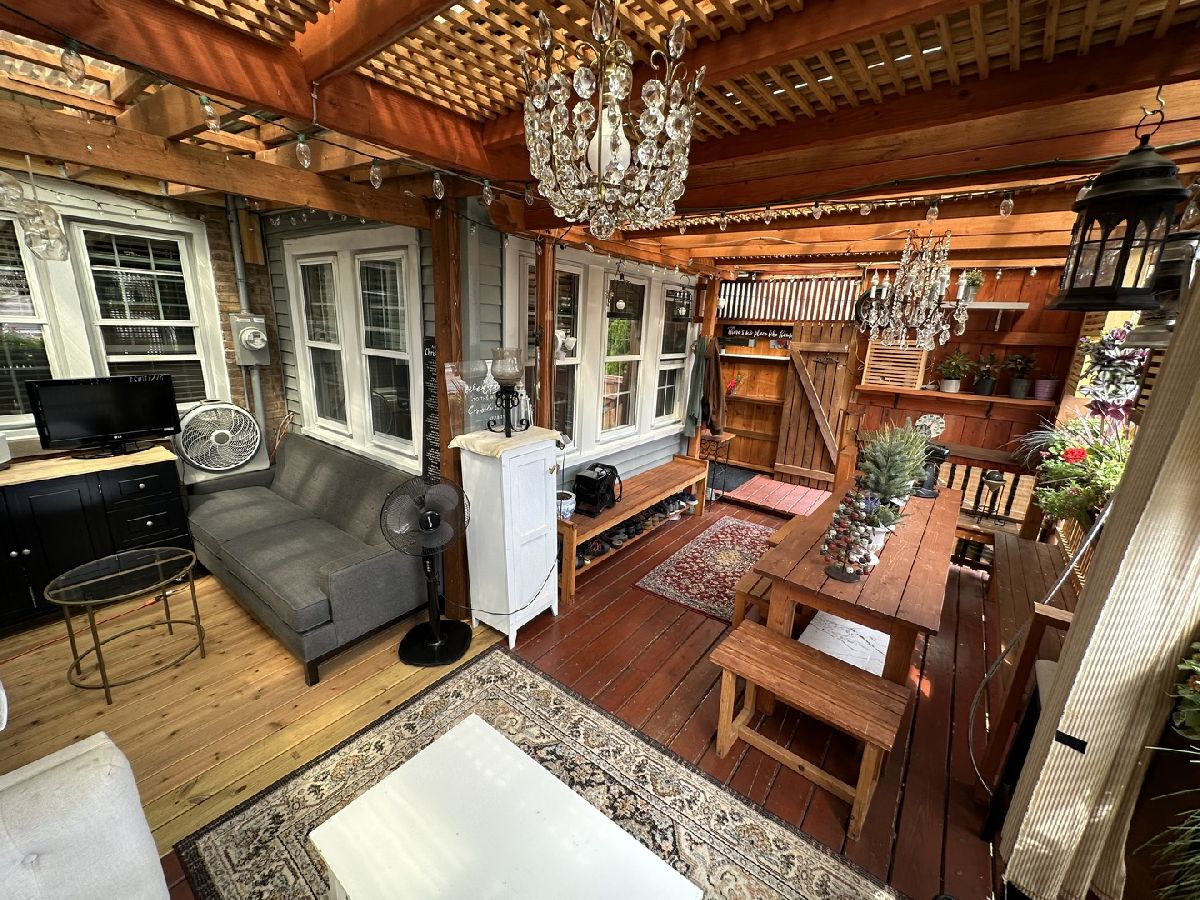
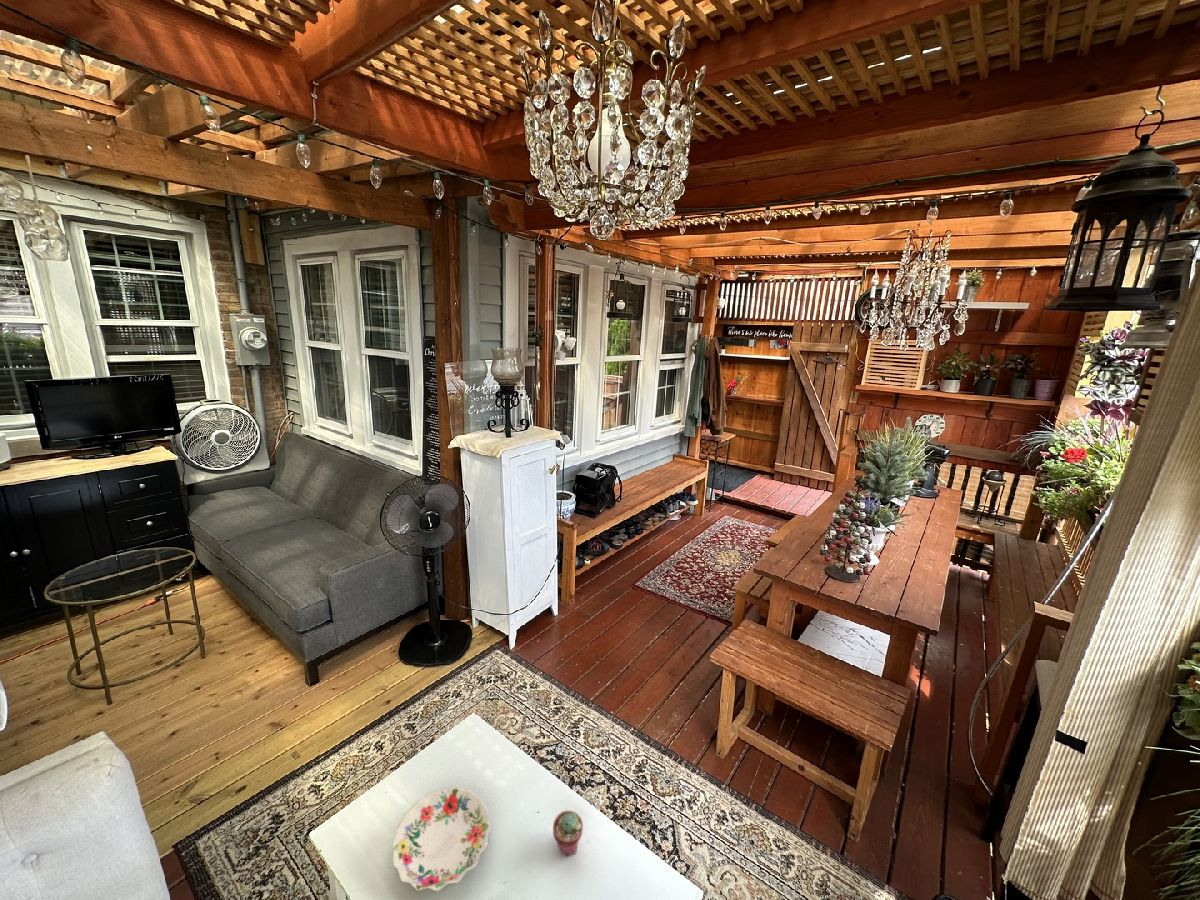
+ decorative bowl [391,786,492,892]
+ potted succulent [552,810,584,858]
